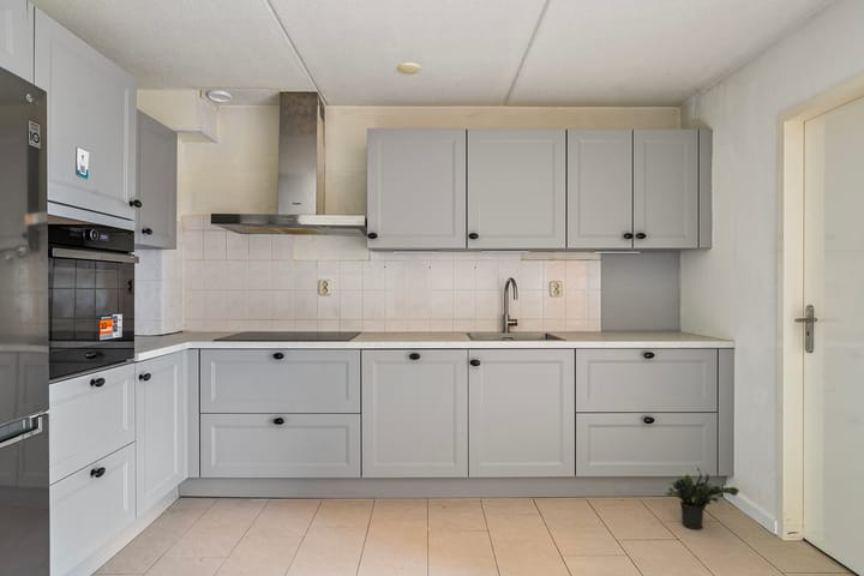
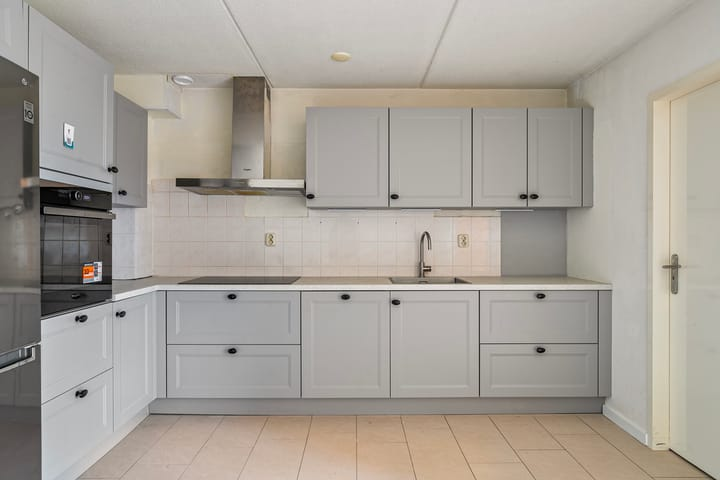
- potted plant [664,467,740,530]
